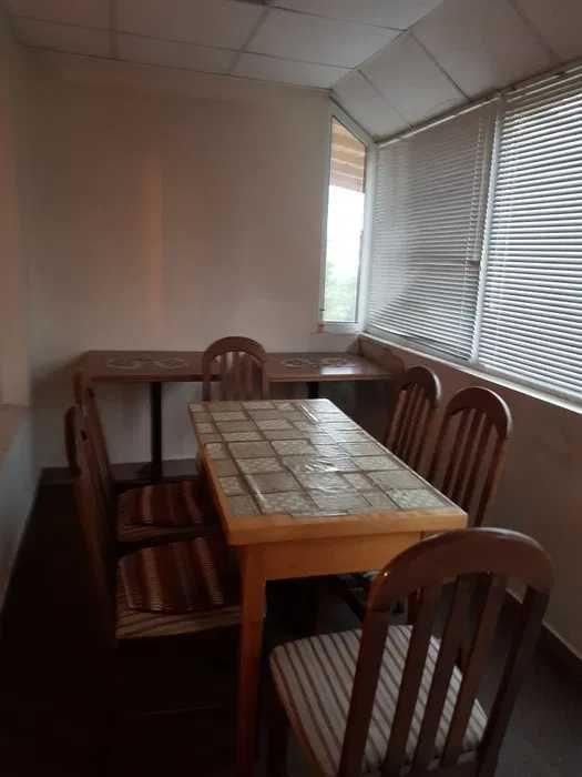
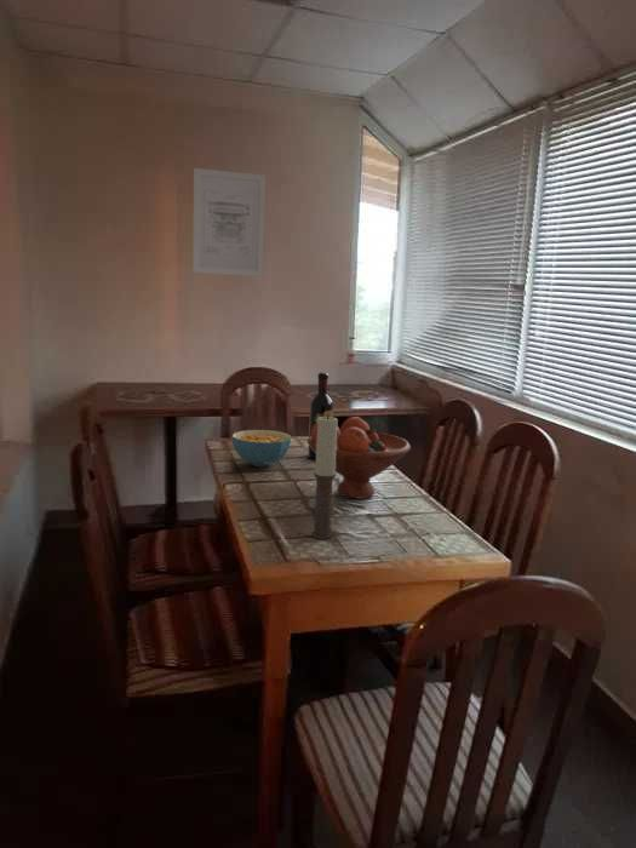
+ candle [310,414,339,540]
+ wine bottle [306,371,334,460]
+ wall art [191,167,267,277]
+ cereal bowl [231,429,292,468]
+ fruit bowl [306,416,412,499]
